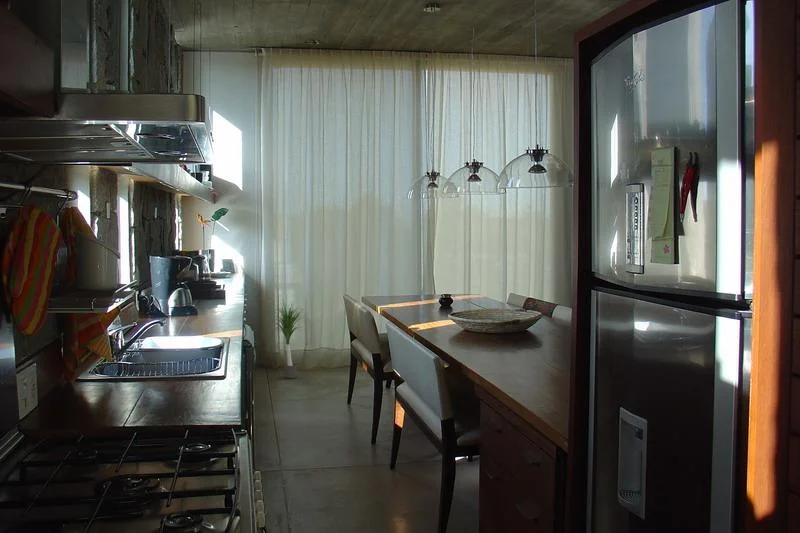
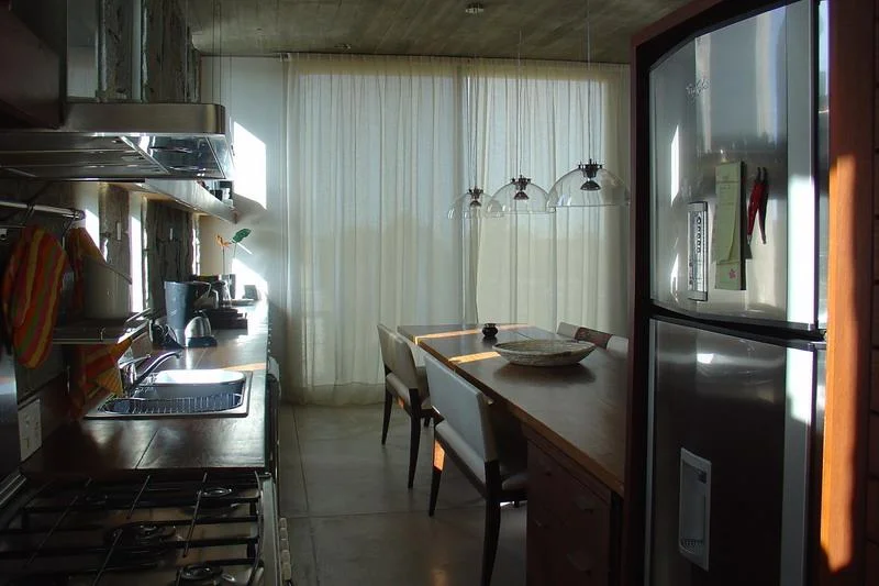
- potted plant [264,299,314,379]
